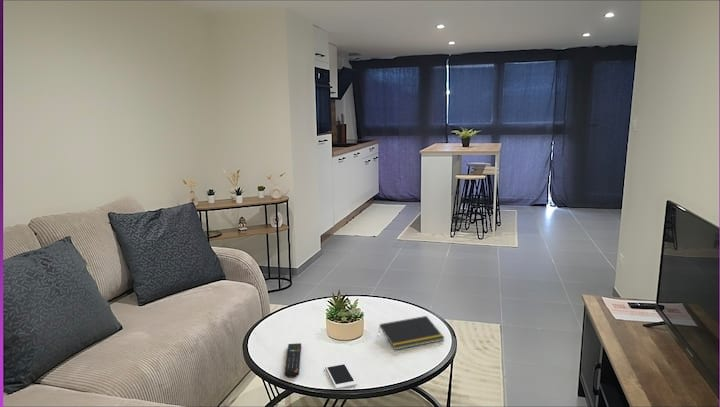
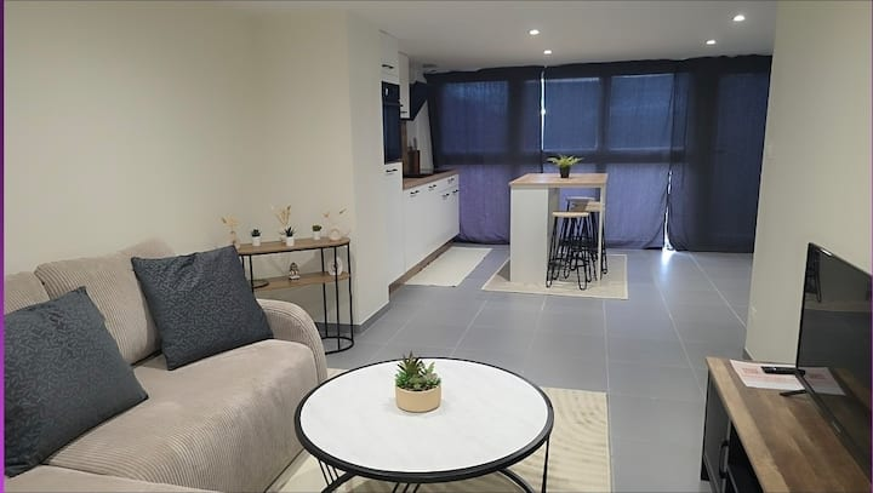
- notepad [378,315,445,351]
- remote control [284,342,302,378]
- cell phone [324,362,358,390]
